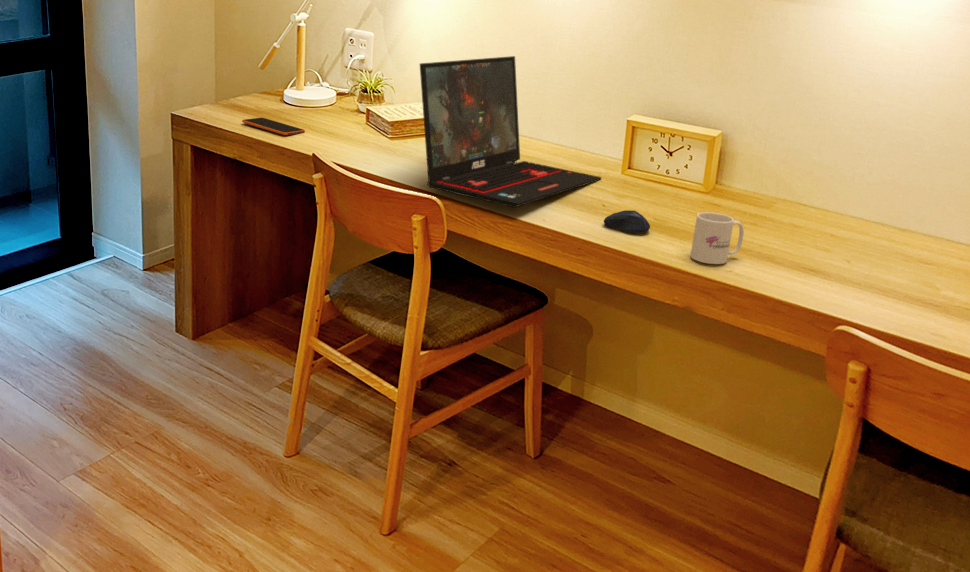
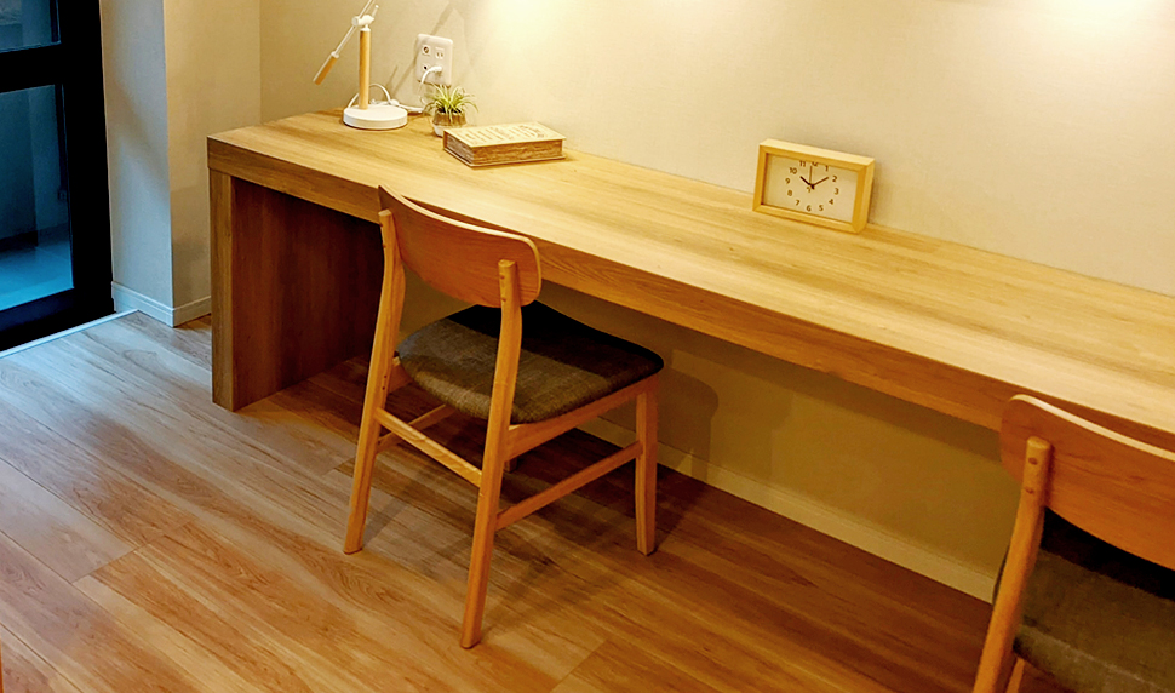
- computer mouse [603,209,651,234]
- laptop [419,55,602,209]
- smartphone [241,117,306,136]
- mug [690,211,745,265]
